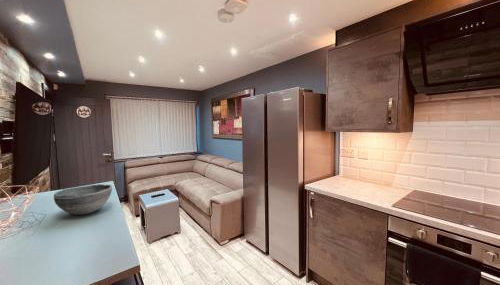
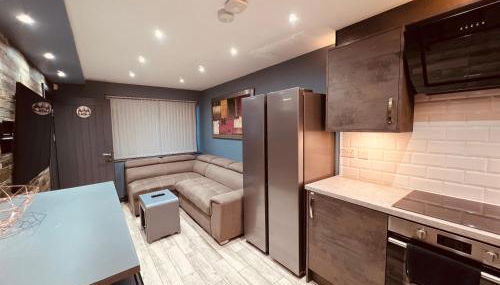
- bowl [53,183,113,216]
